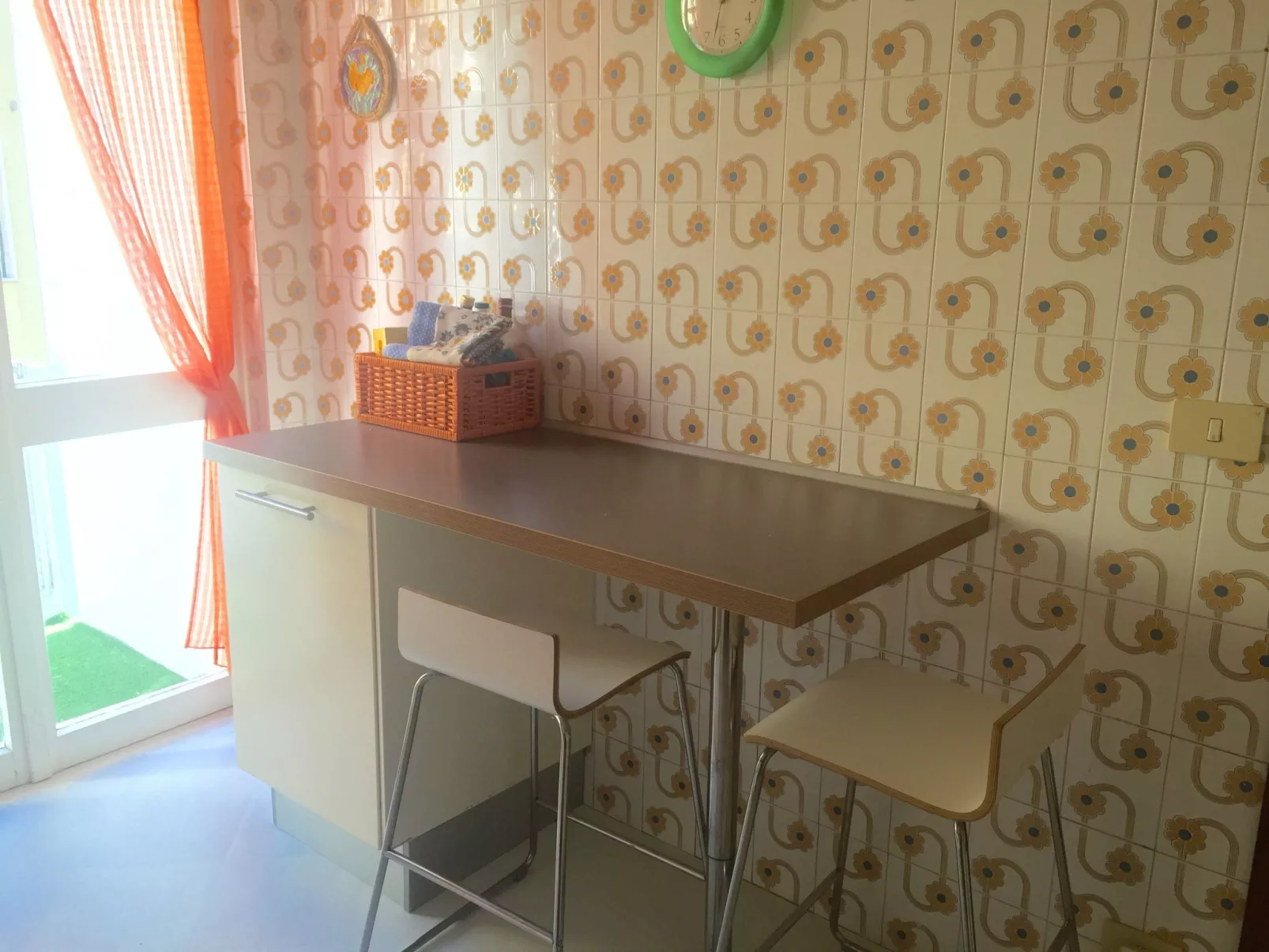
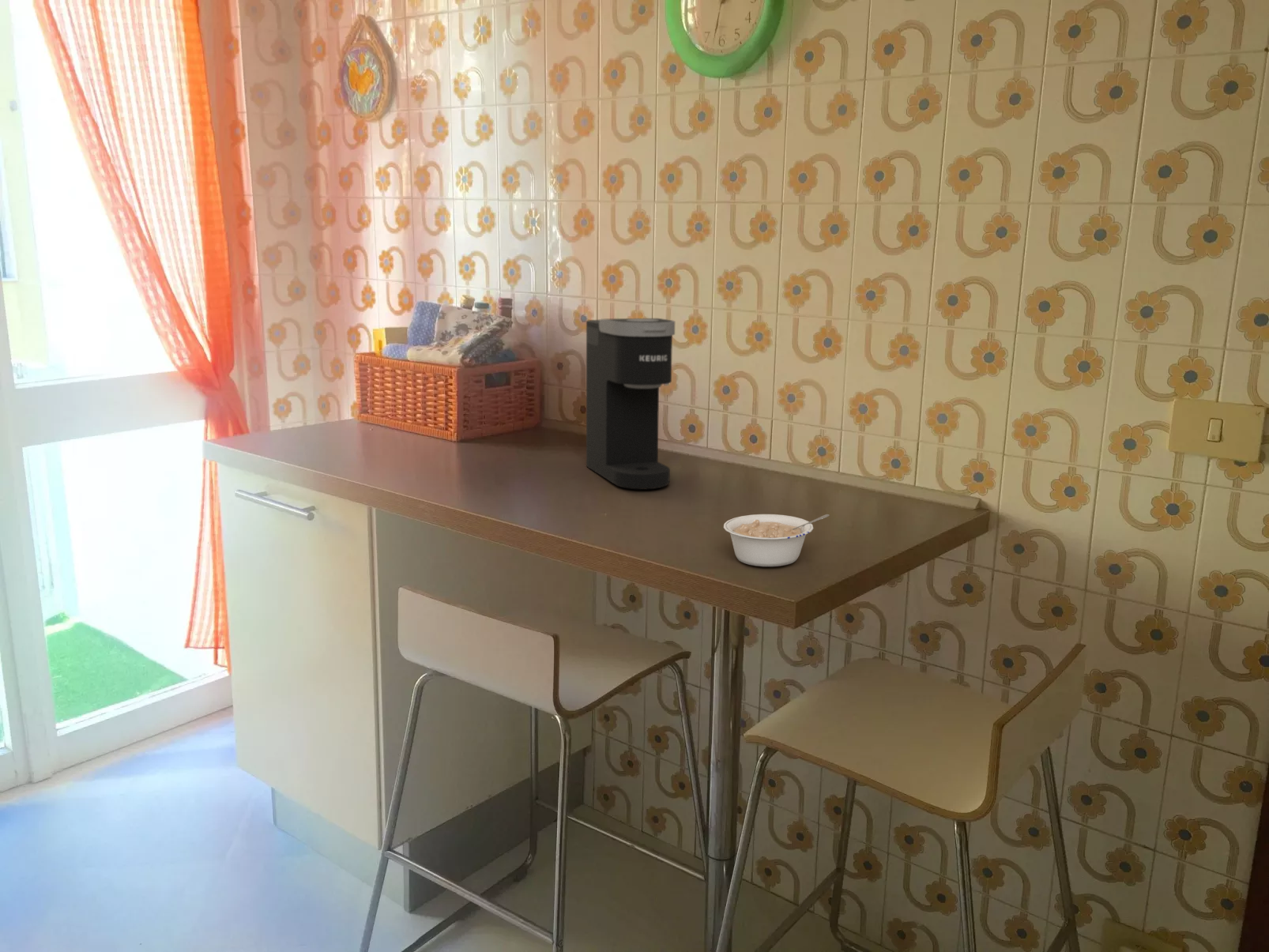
+ coffee maker [586,318,676,490]
+ legume [723,514,830,567]
